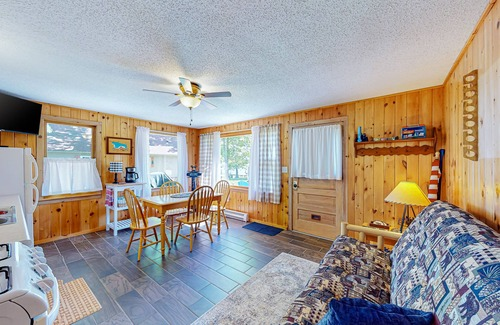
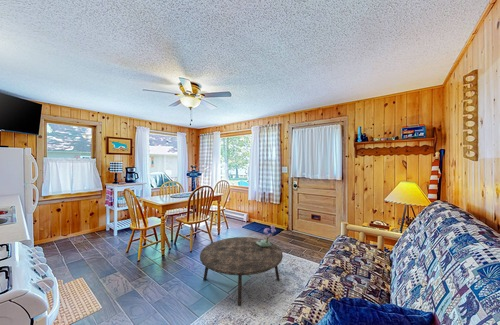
+ flowering plant [256,224,277,247]
+ coffee table [199,236,284,307]
